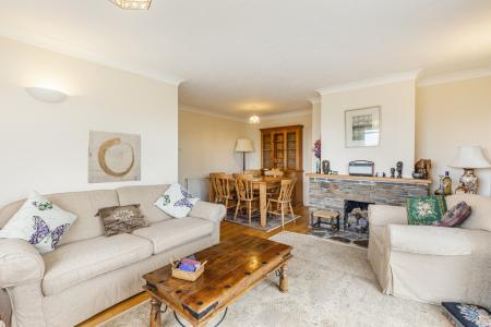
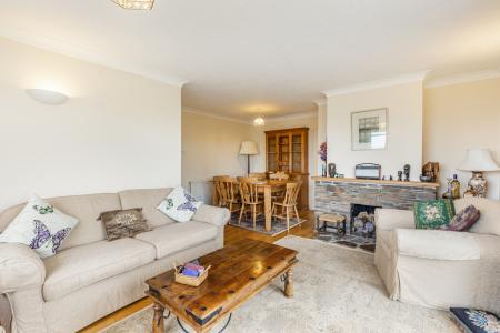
- wall art [87,129,142,184]
